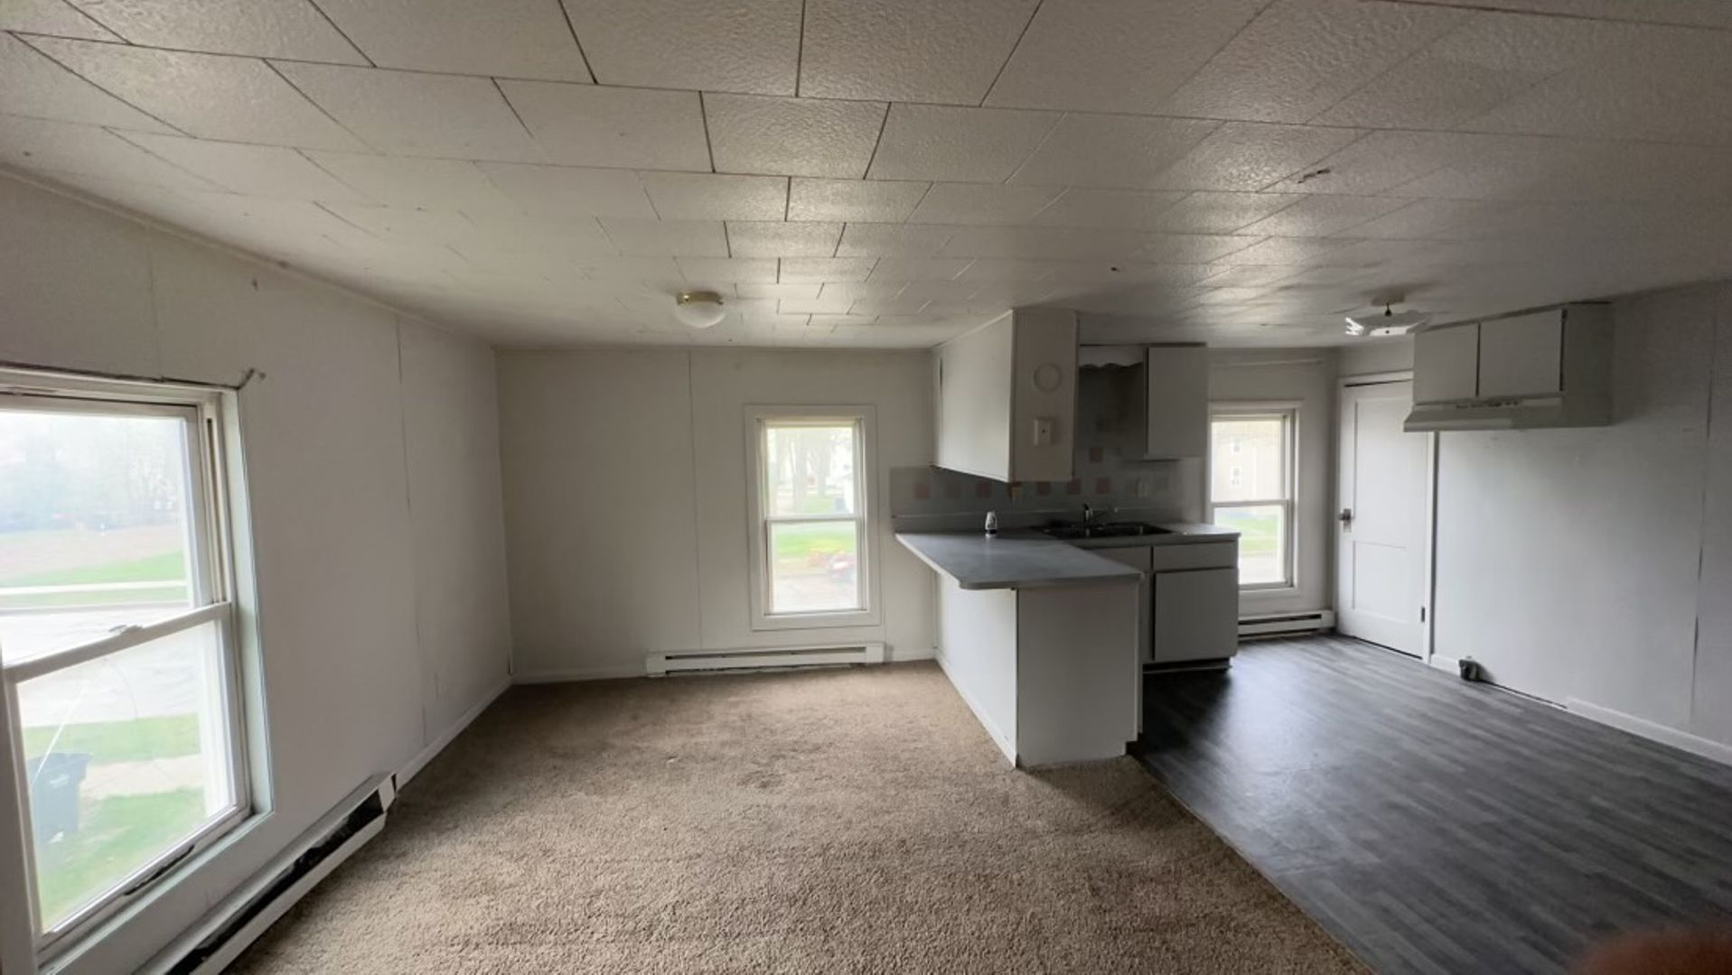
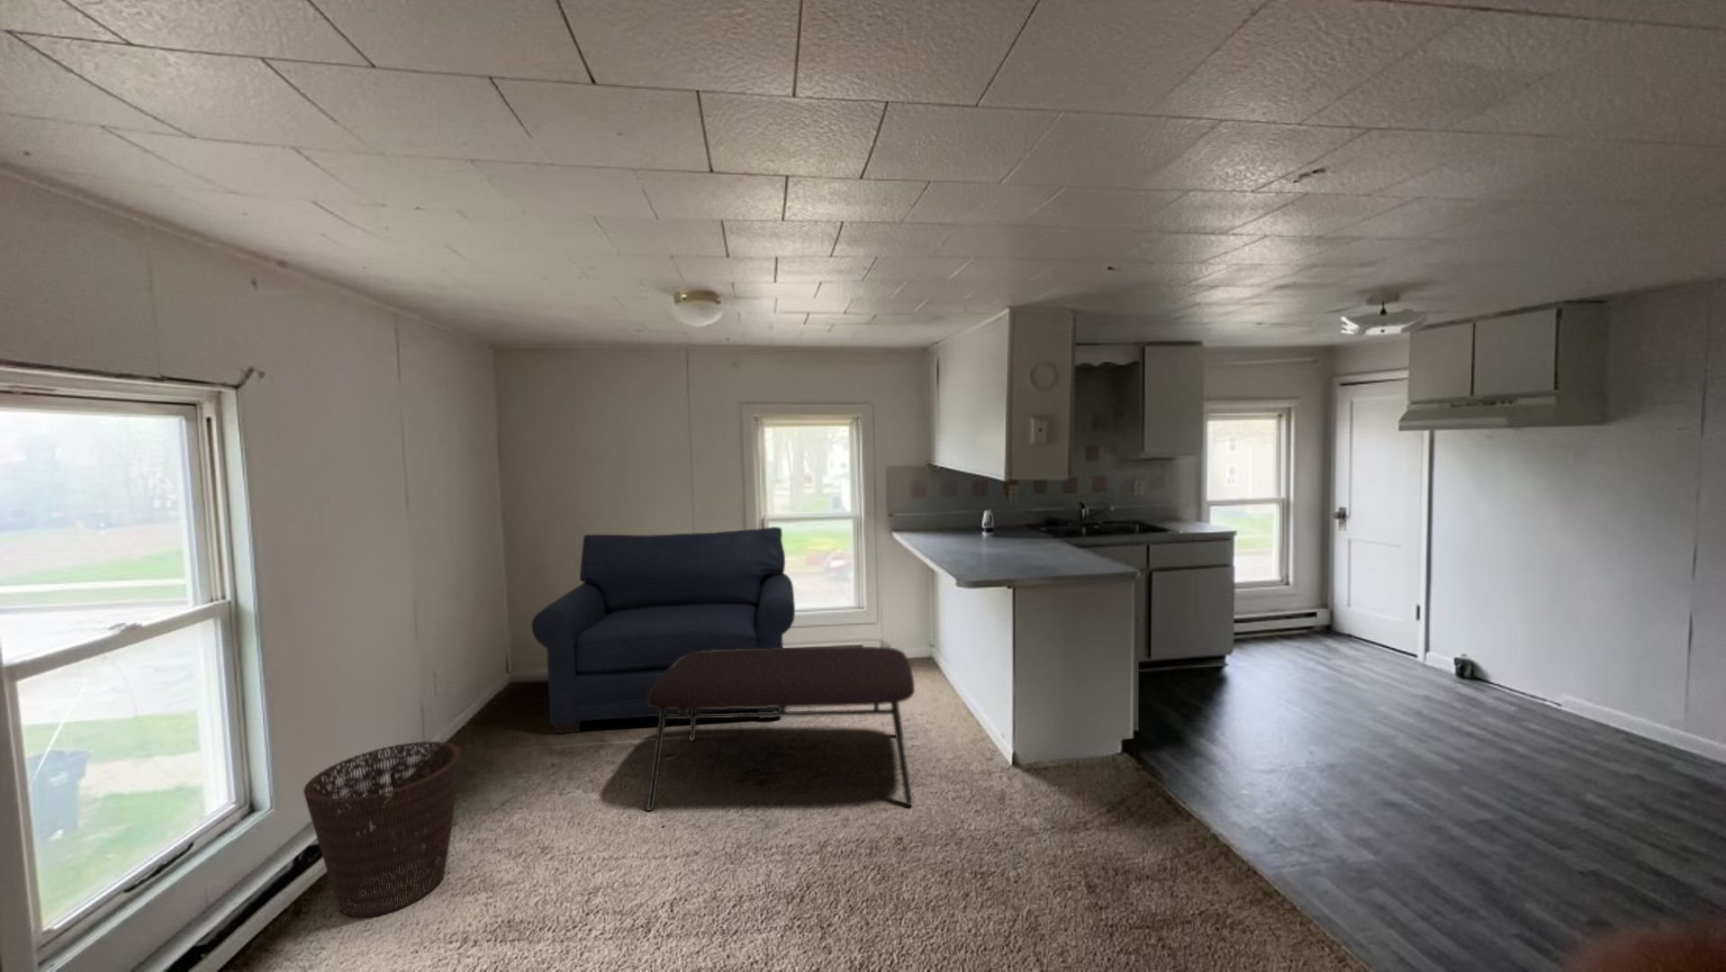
+ sofa [530,525,795,735]
+ basket [302,741,462,917]
+ coffee table [646,645,915,812]
